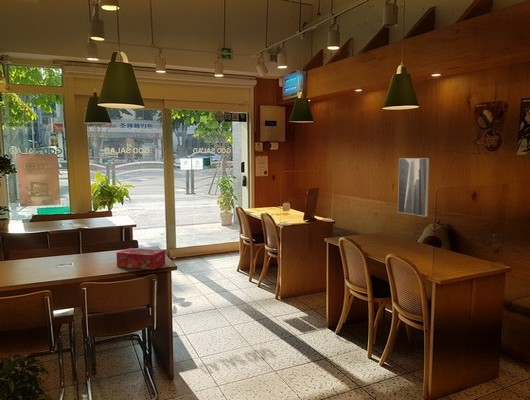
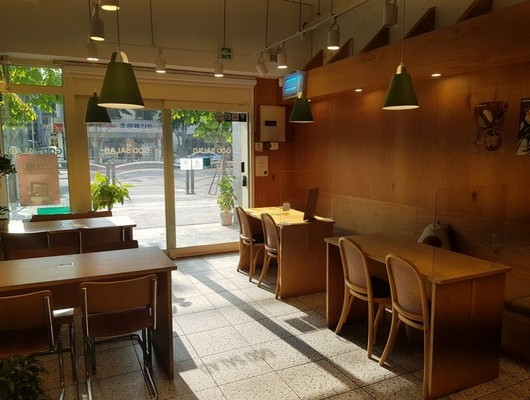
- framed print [397,157,430,217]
- tissue box [116,247,166,271]
